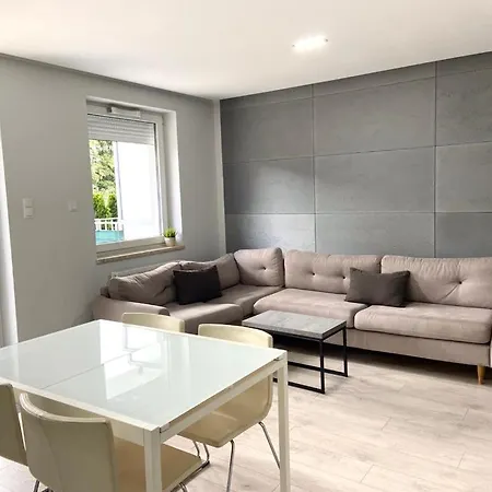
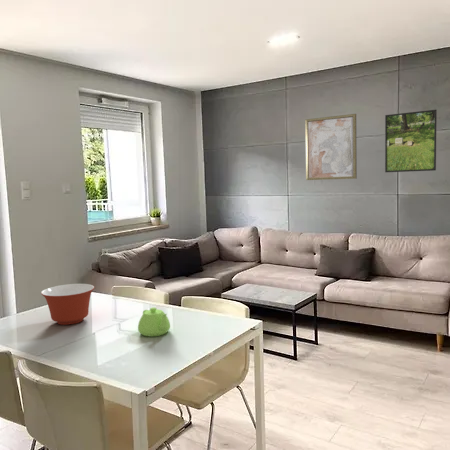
+ wall art [304,113,358,181]
+ teapot [137,306,171,338]
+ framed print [384,109,438,173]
+ mixing bowl [40,283,95,326]
